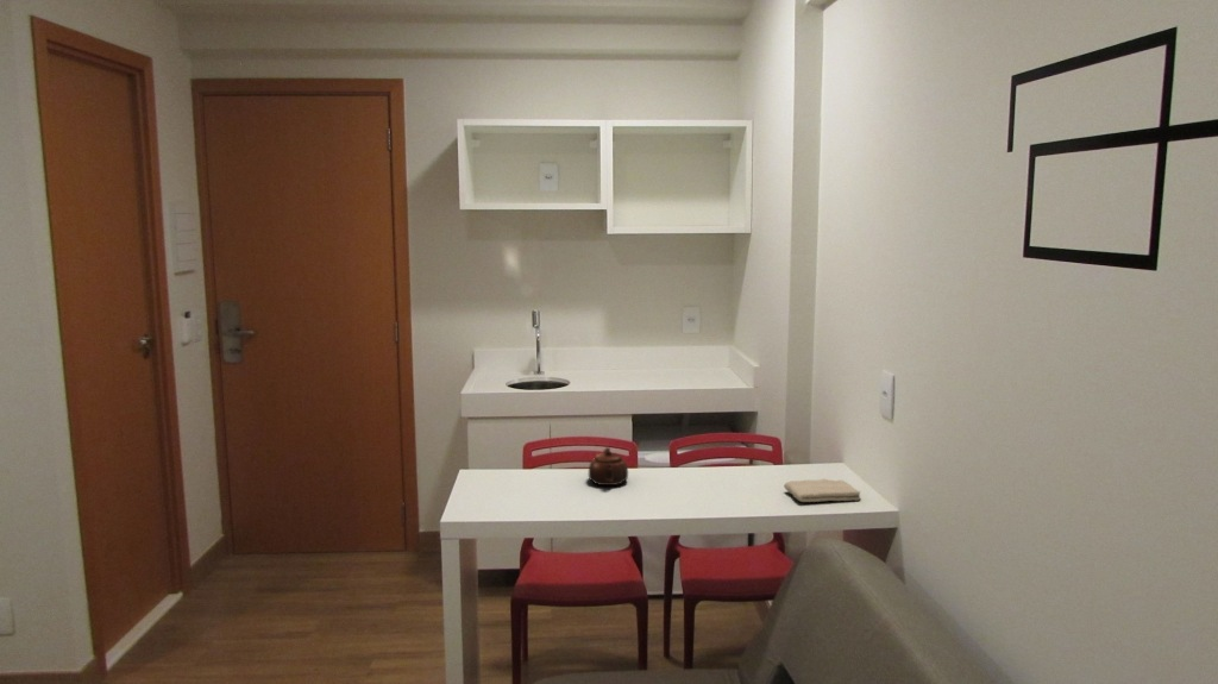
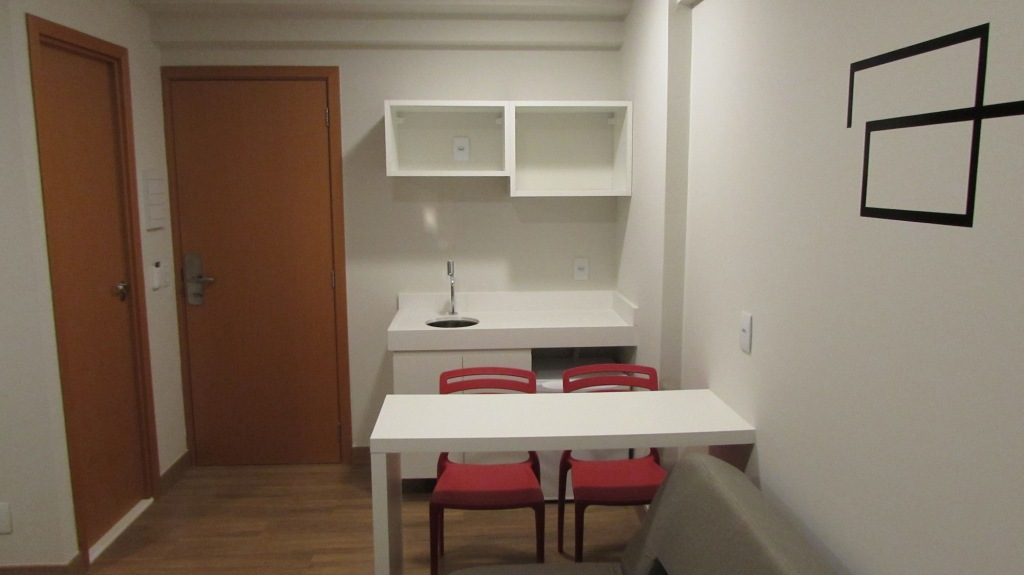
- teapot [588,446,629,487]
- washcloth [783,478,862,503]
